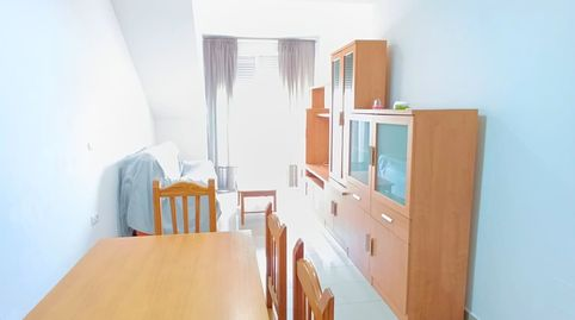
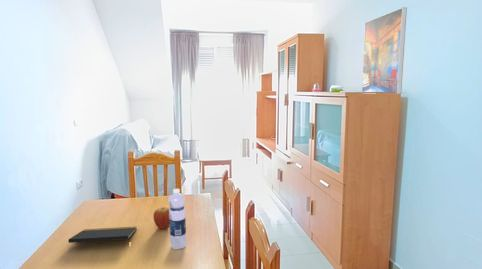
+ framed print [361,6,408,95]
+ water bottle [168,188,187,250]
+ notepad [68,226,138,244]
+ fruit [152,206,170,230]
